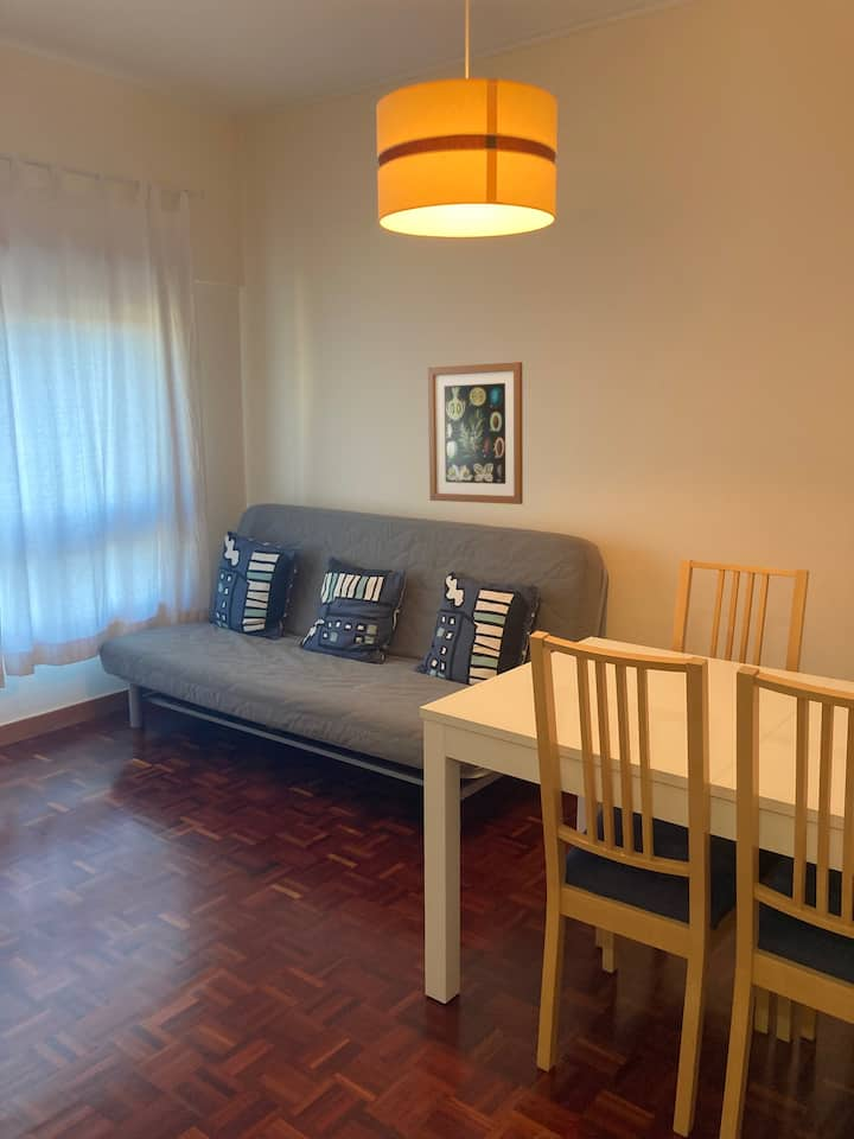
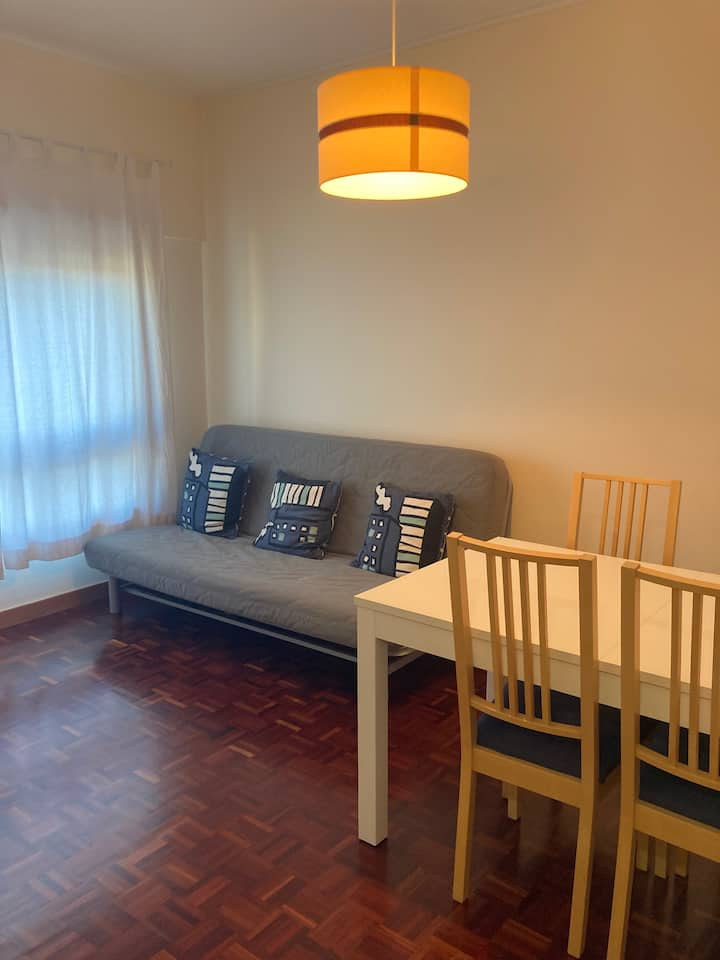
- wall art [427,361,524,505]
